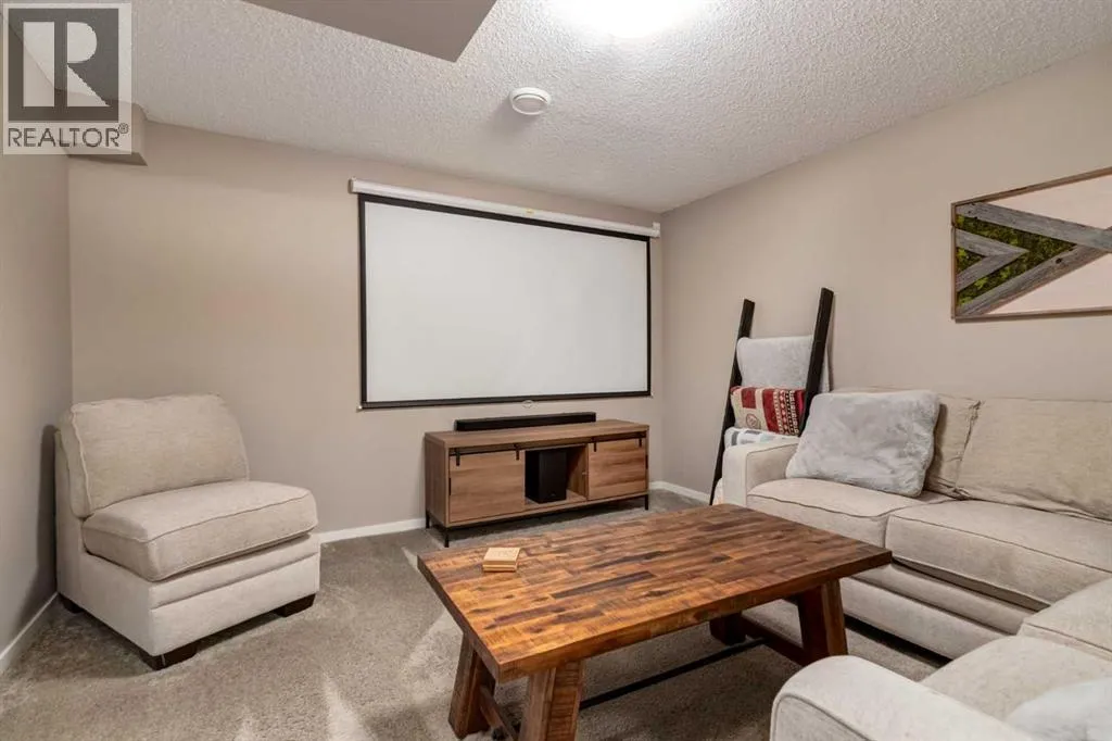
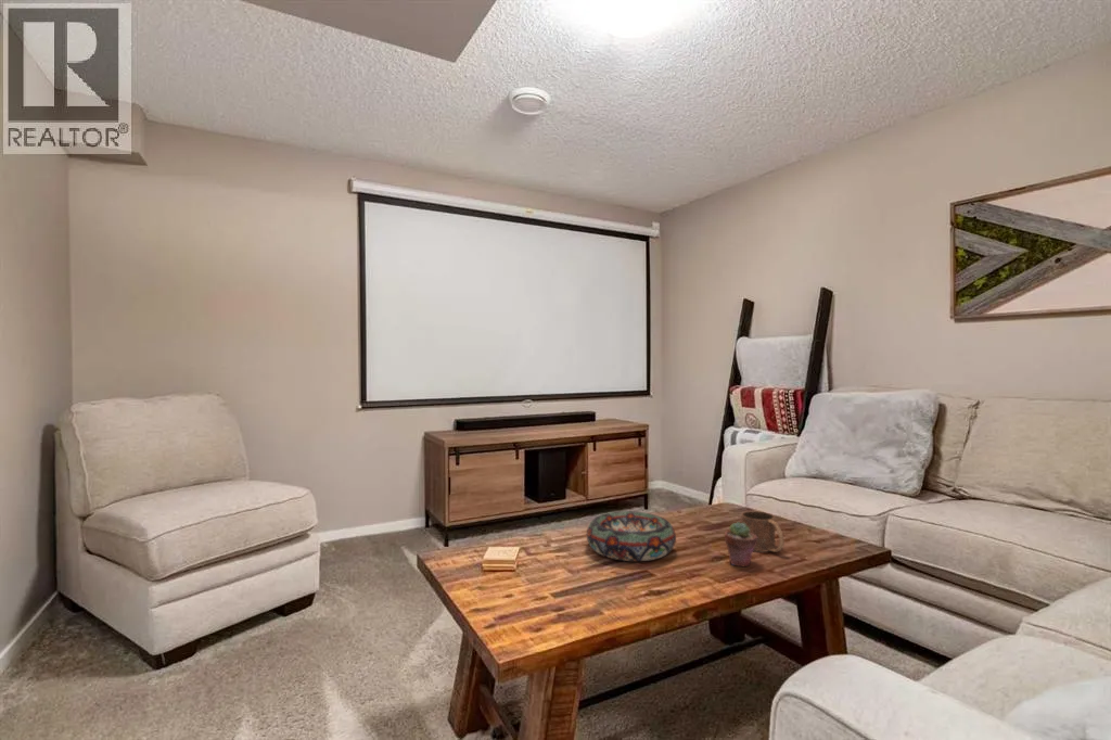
+ potted succulent [724,521,757,567]
+ mug [740,510,786,553]
+ decorative bowl [586,510,677,562]
